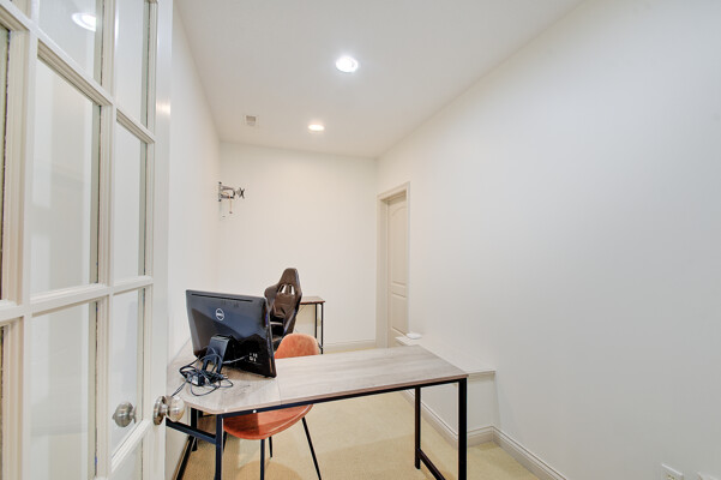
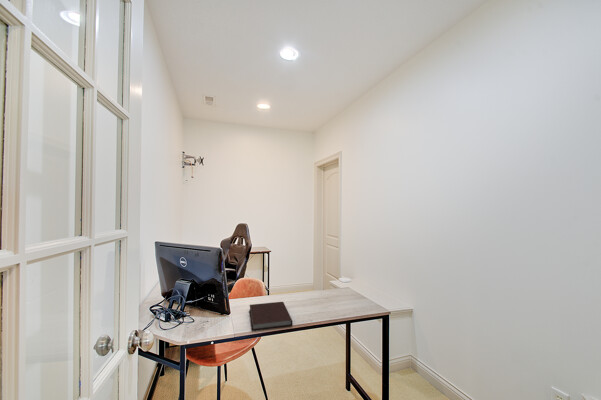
+ notebook [249,301,294,332]
